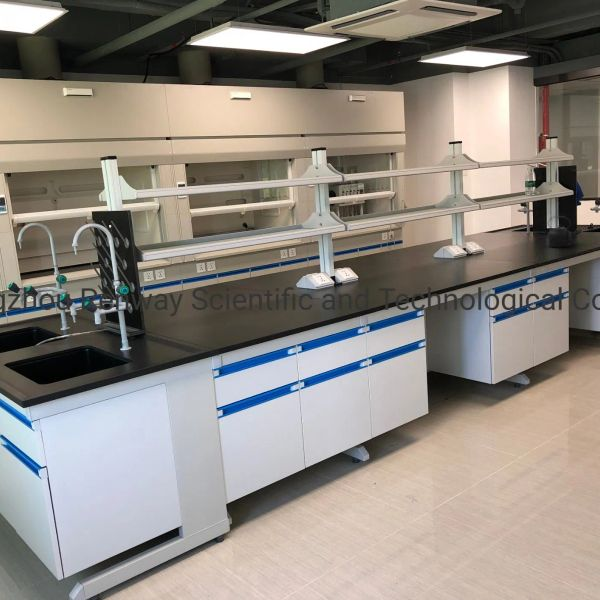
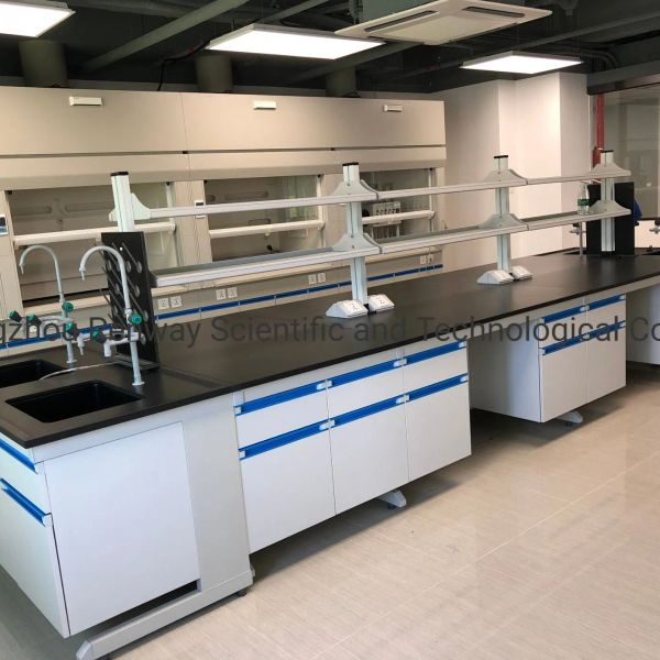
- kettle [546,215,583,248]
